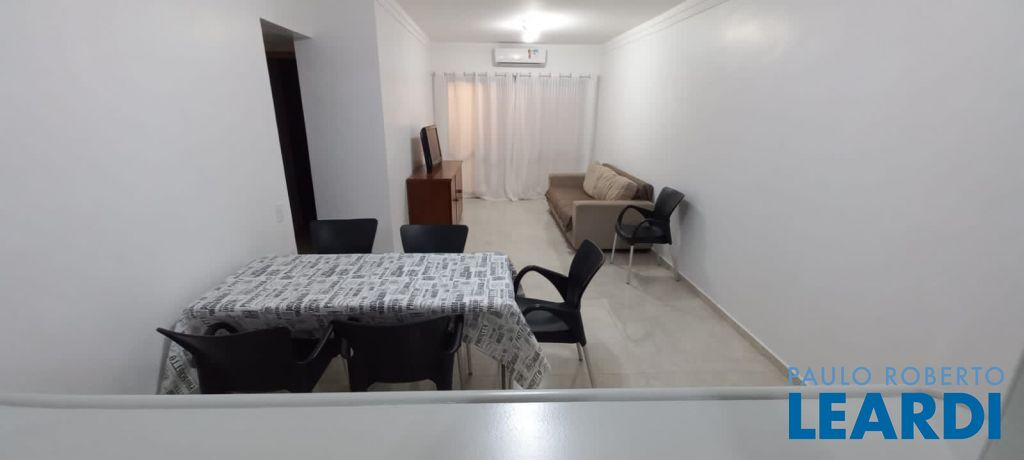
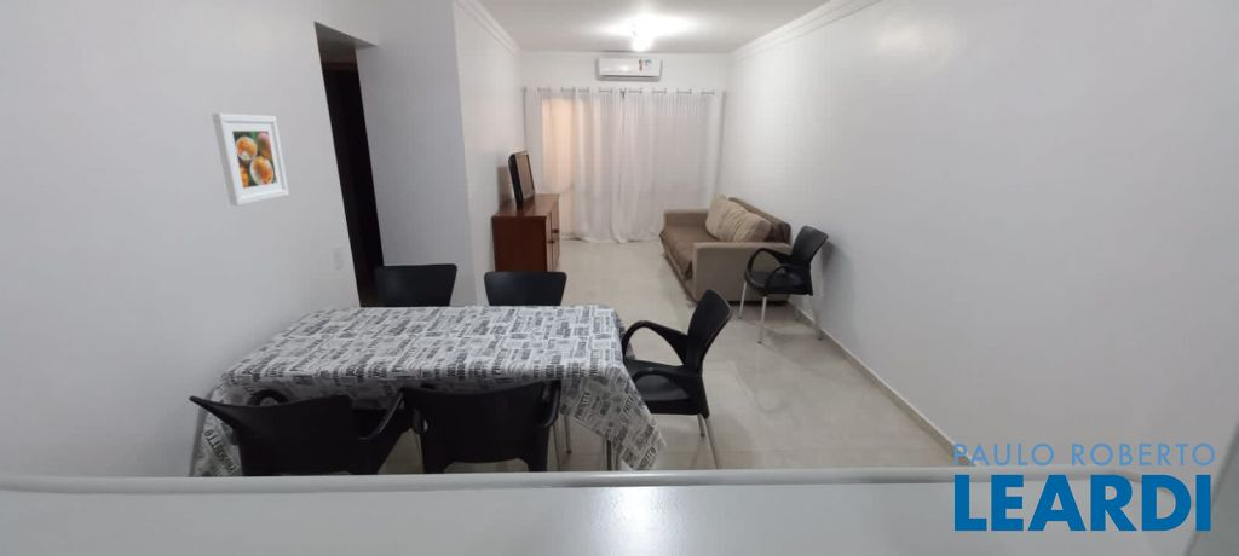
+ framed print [211,112,290,207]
